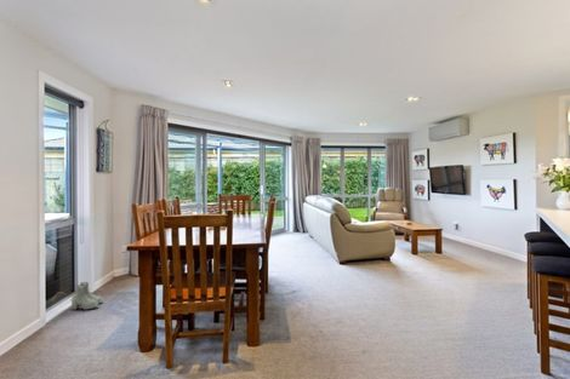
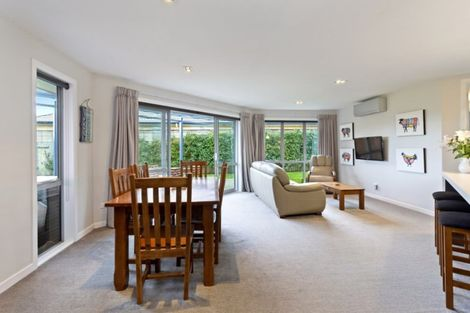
- boots [70,281,103,311]
